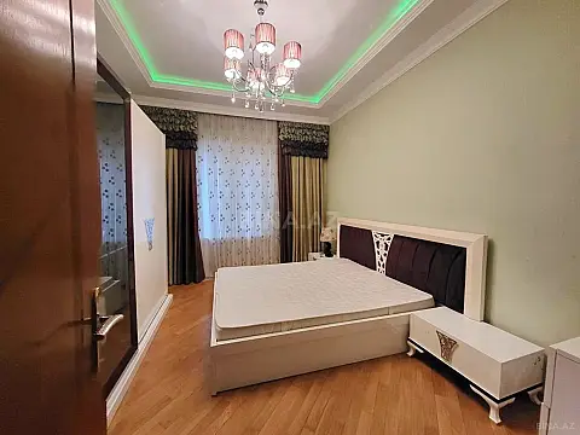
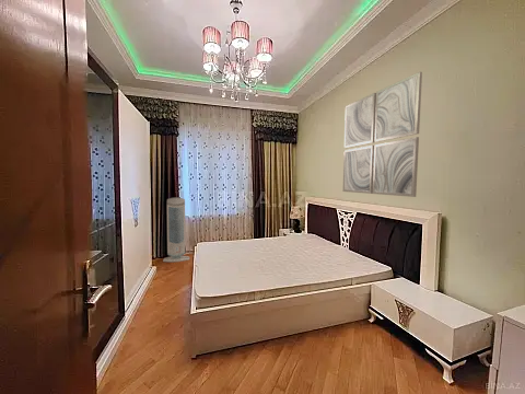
+ wall art [342,71,423,198]
+ air purifier [162,197,190,263]
